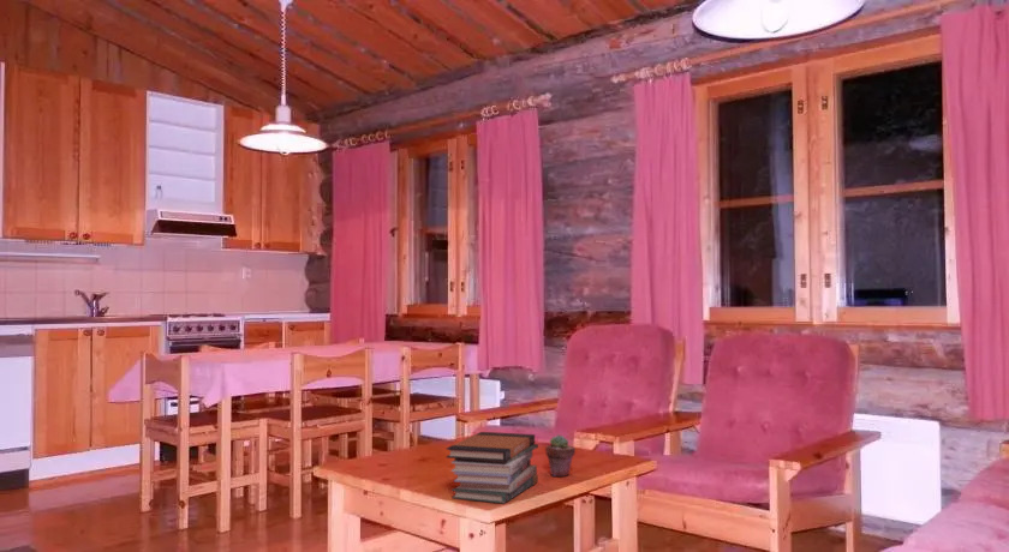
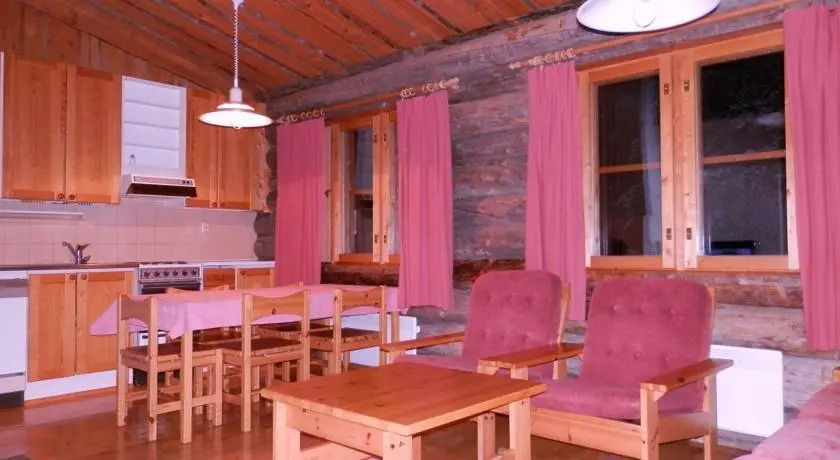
- book stack [446,431,539,505]
- potted succulent [544,433,577,478]
